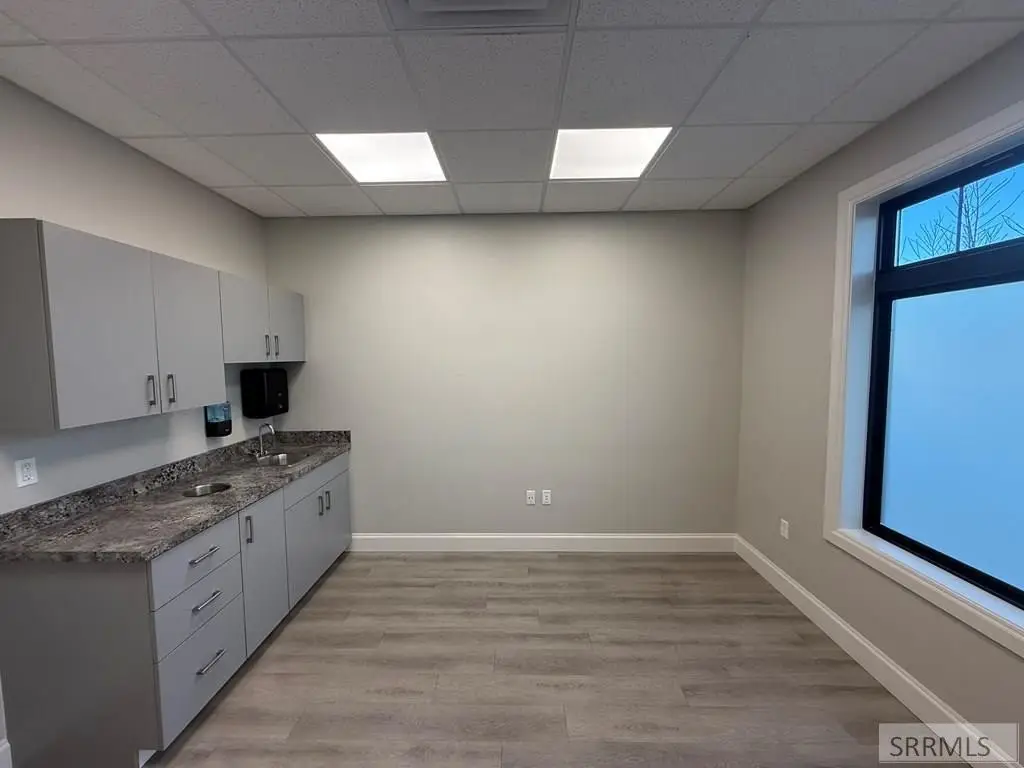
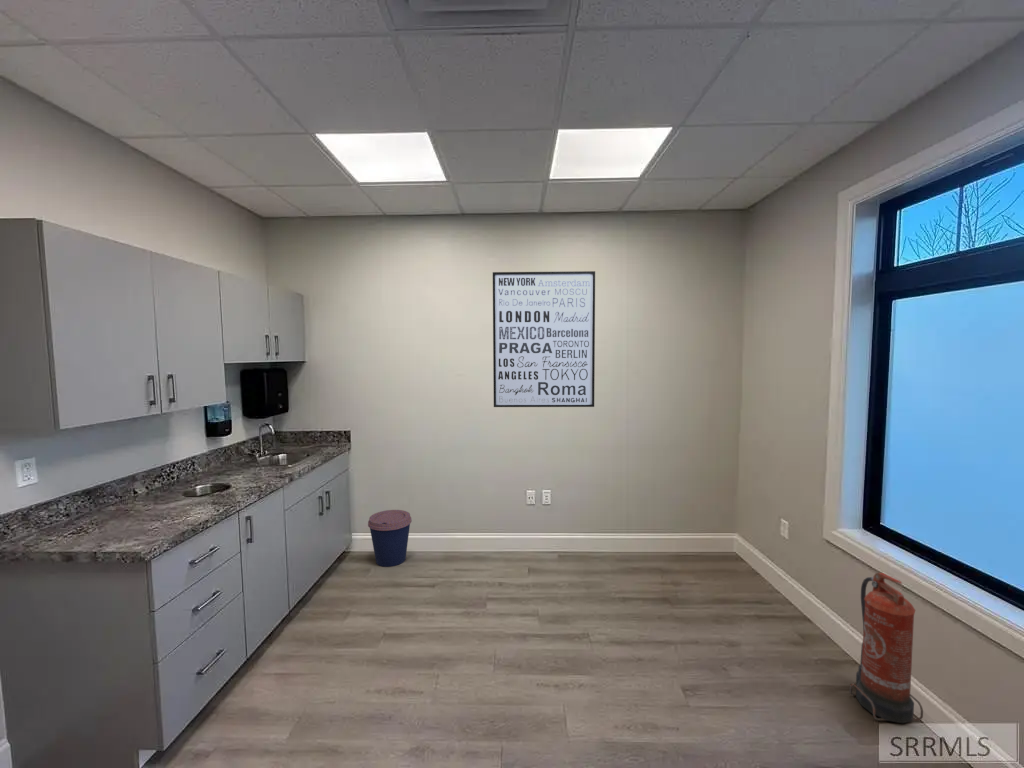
+ coffee cup [367,509,413,568]
+ fire extinguisher [849,572,924,724]
+ wall art [492,270,596,408]
